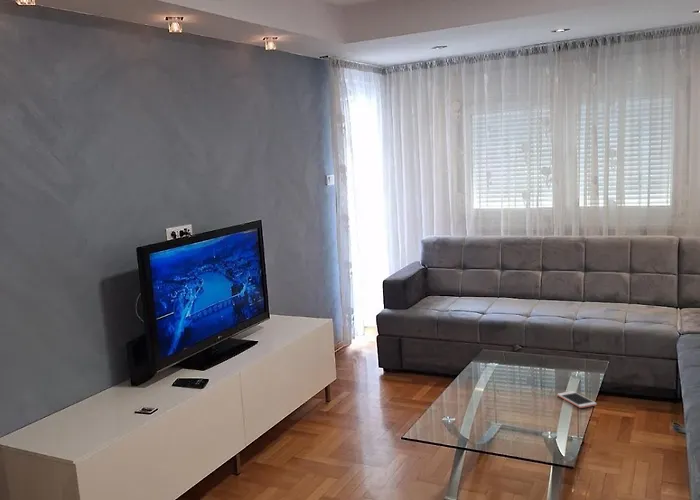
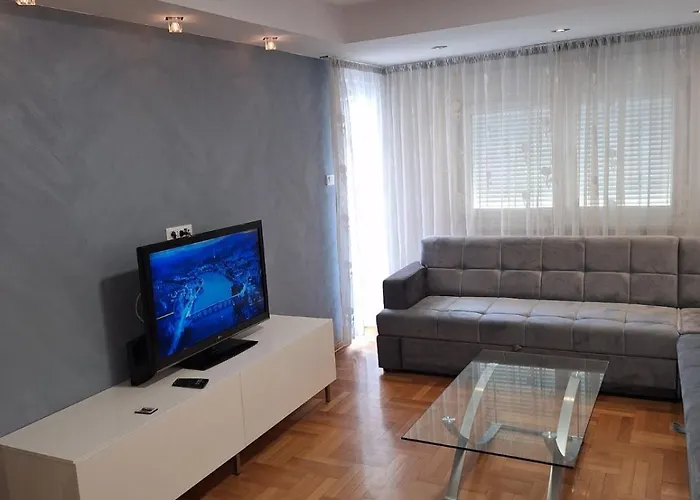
- cell phone [556,390,598,409]
